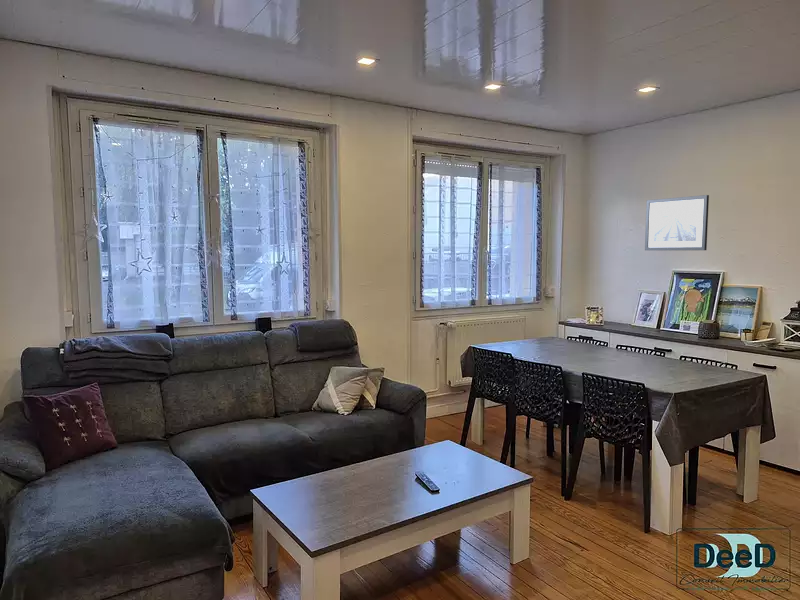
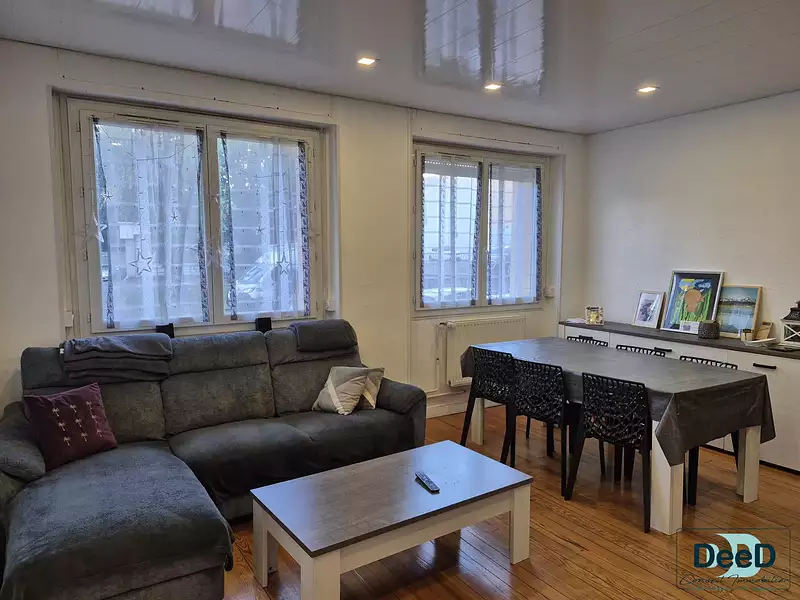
- wall art [644,194,710,251]
